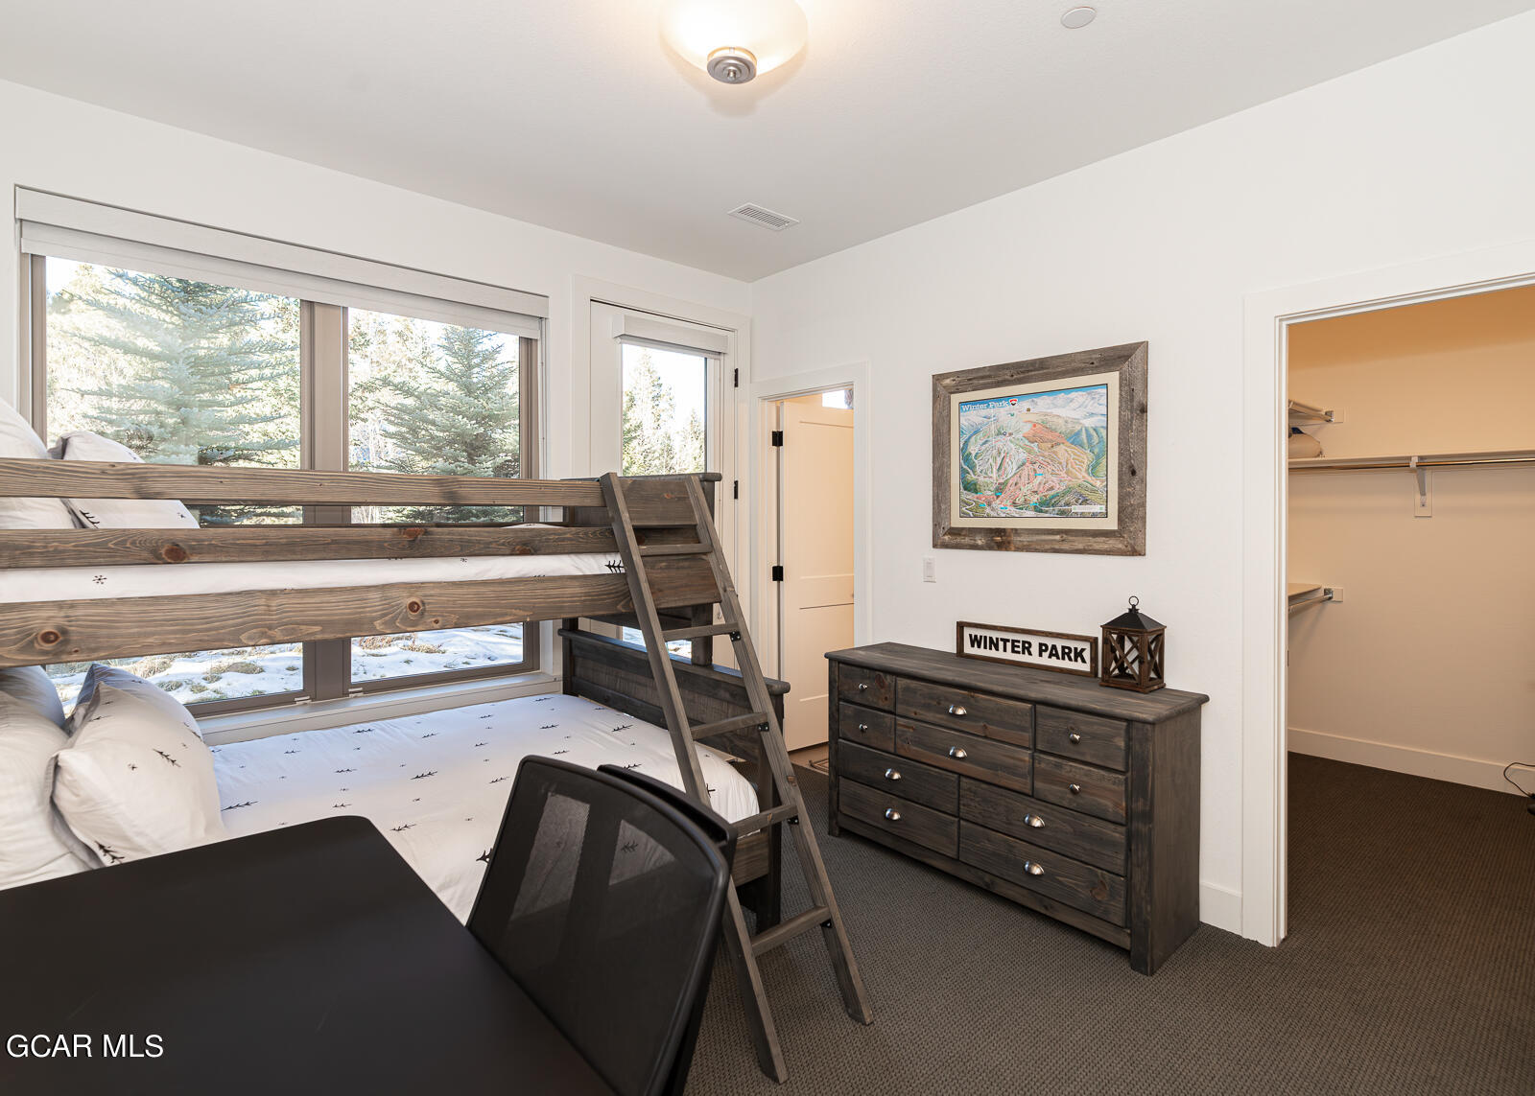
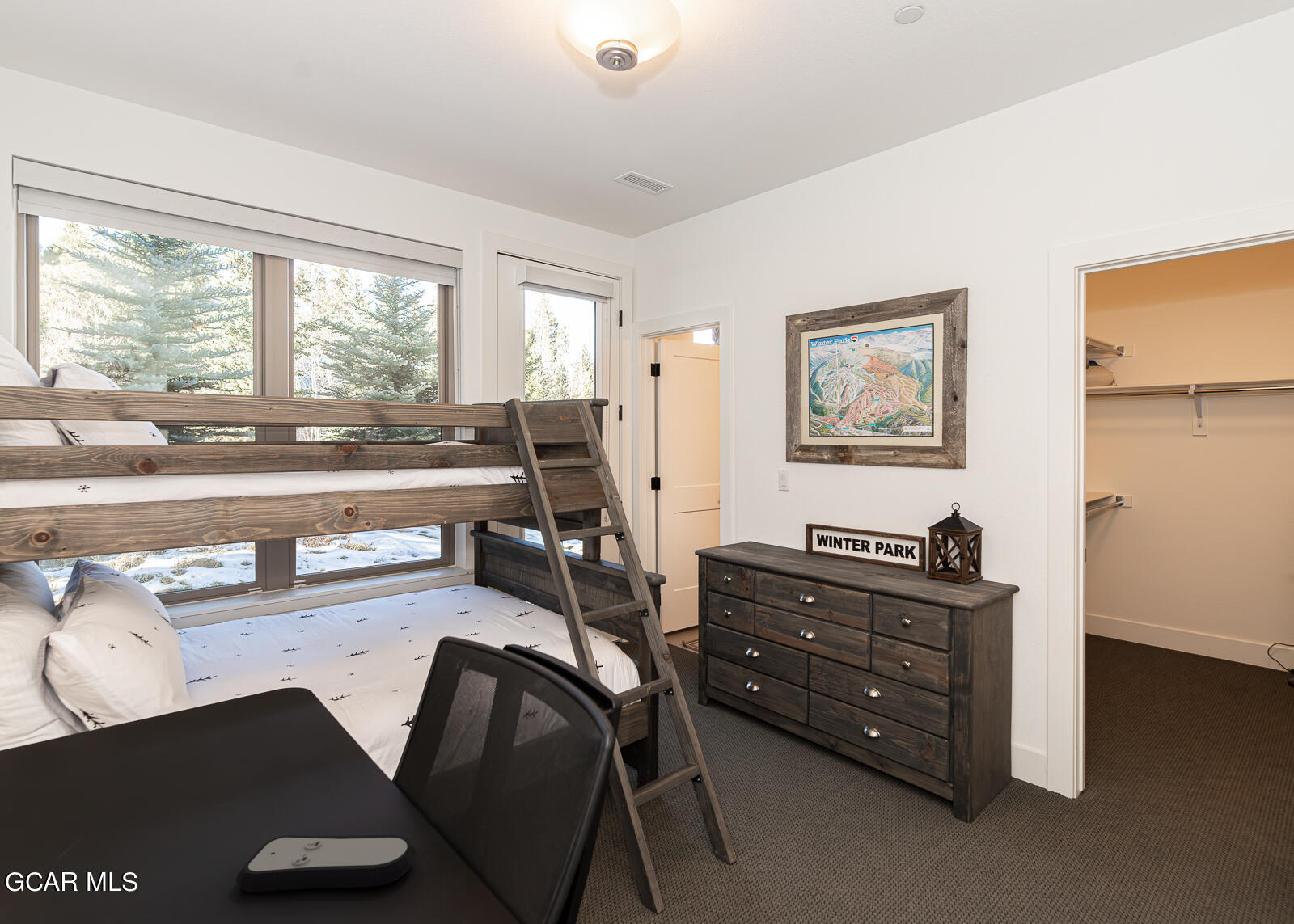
+ remote control [235,834,417,893]
